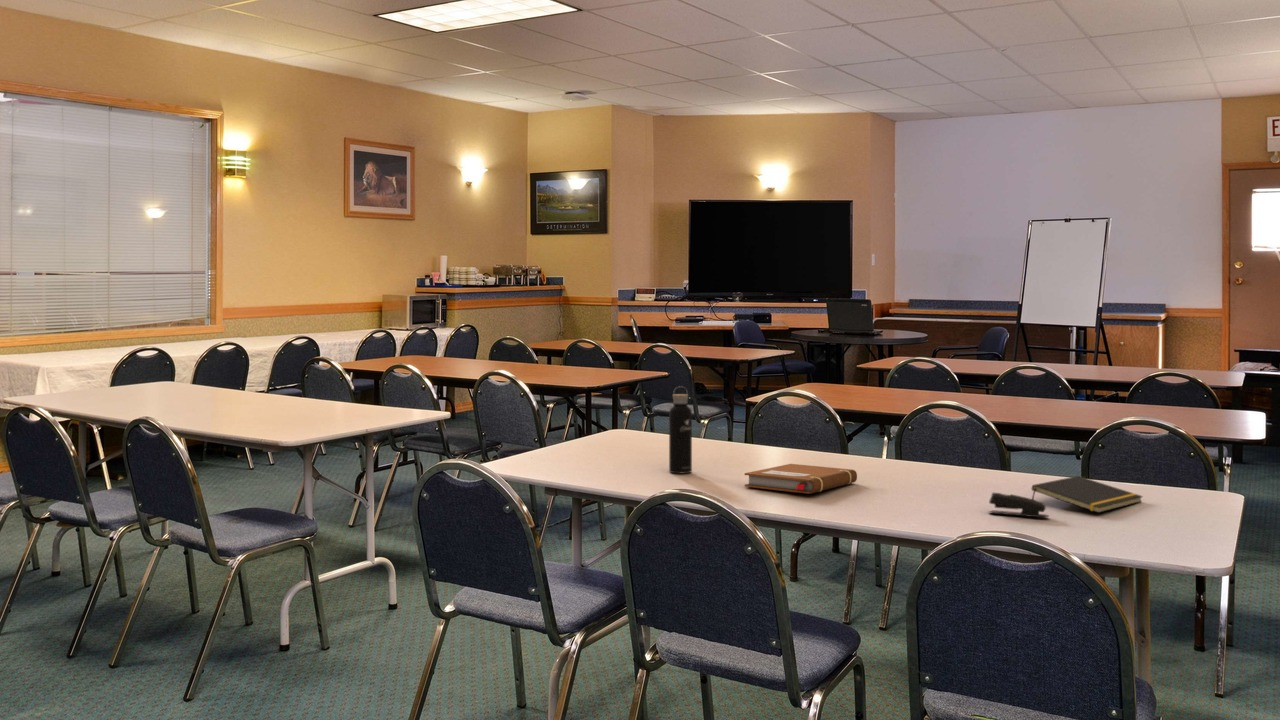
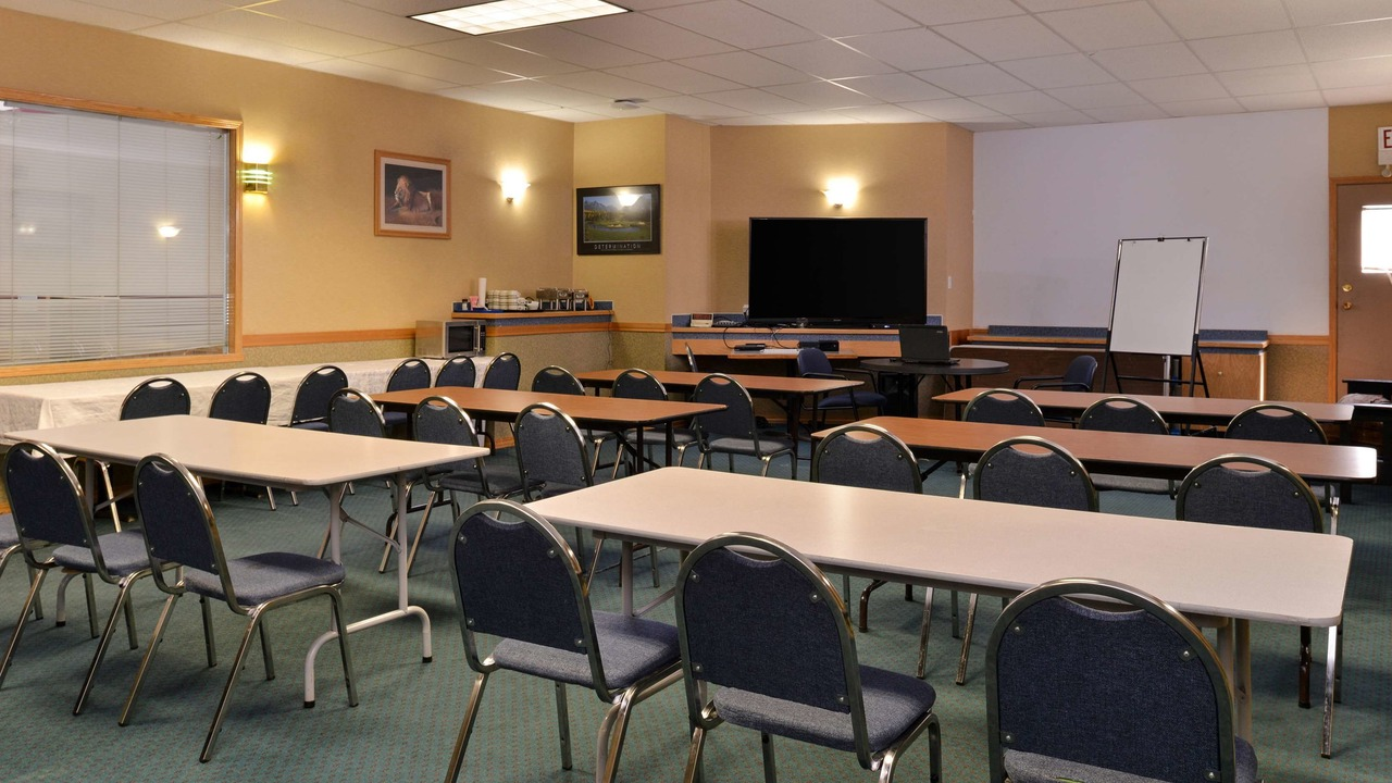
- notepad [1031,475,1144,514]
- water bottle [668,385,693,474]
- stapler [988,492,1050,518]
- notebook [744,463,858,495]
